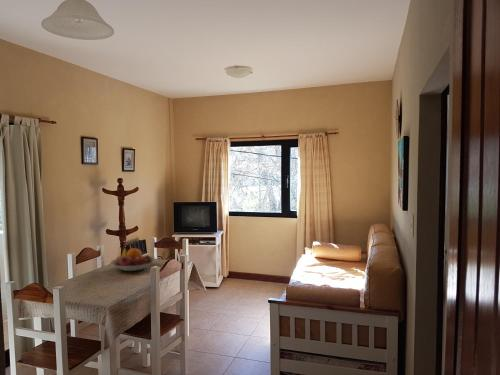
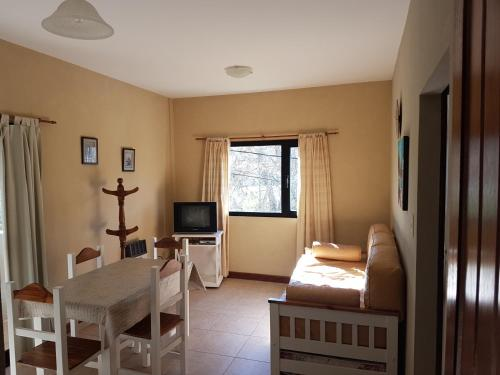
- fruit bowl [109,247,157,272]
